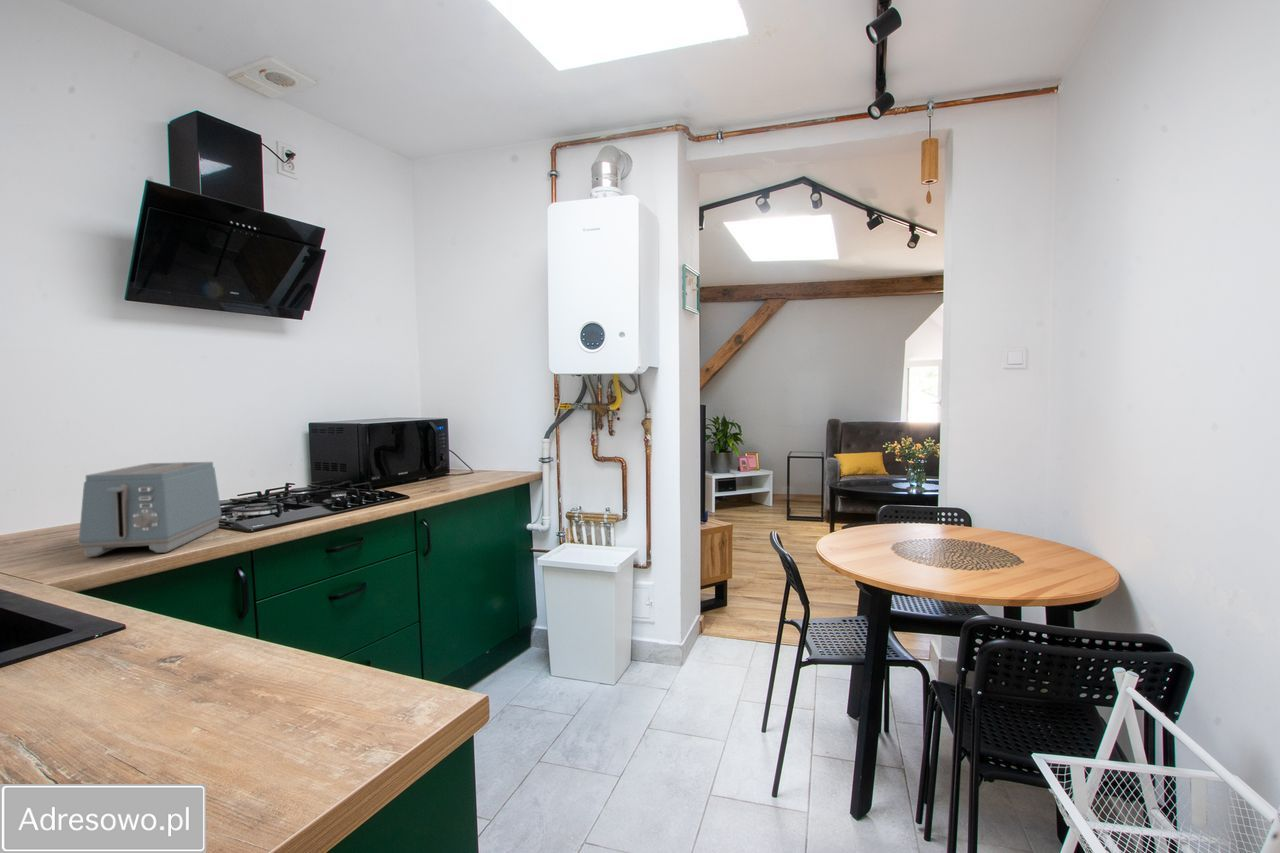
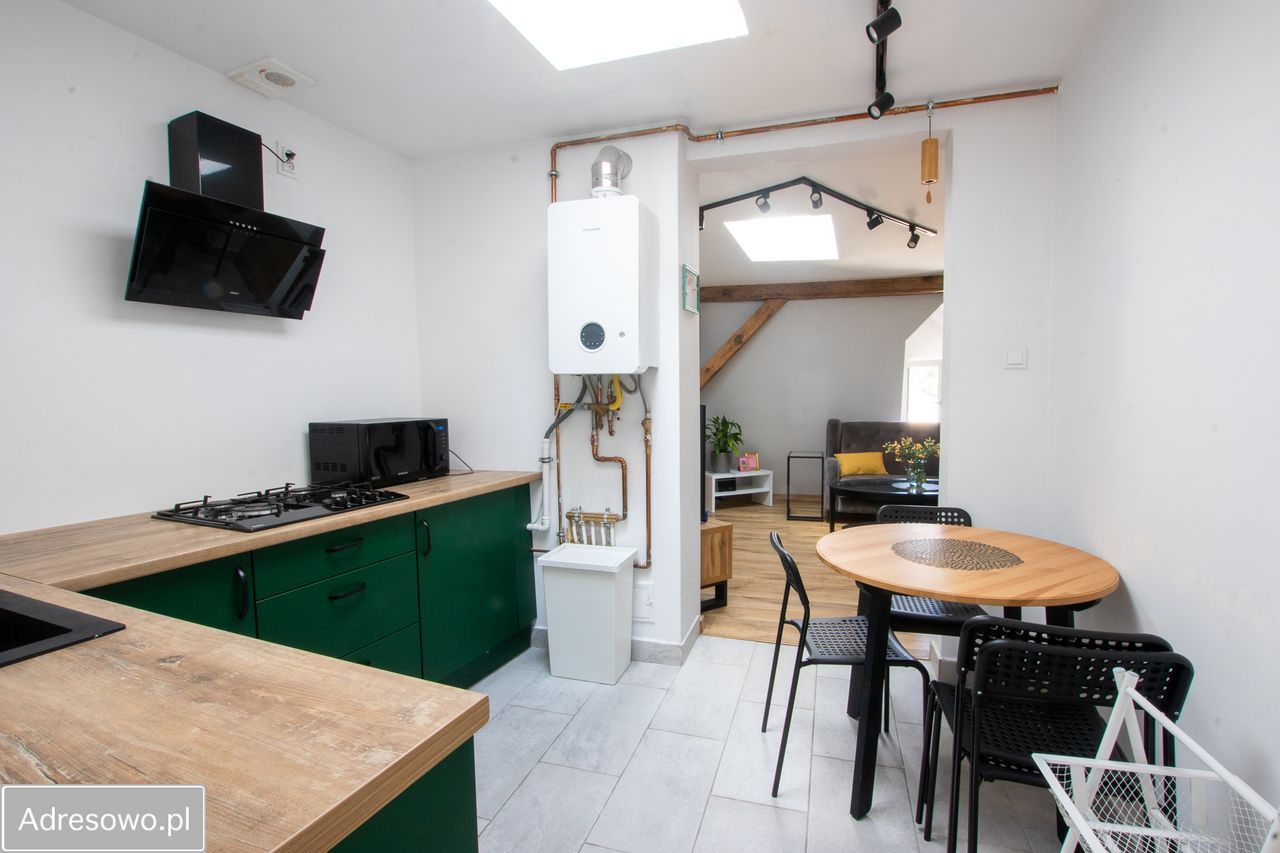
- toaster [78,461,223,558]
